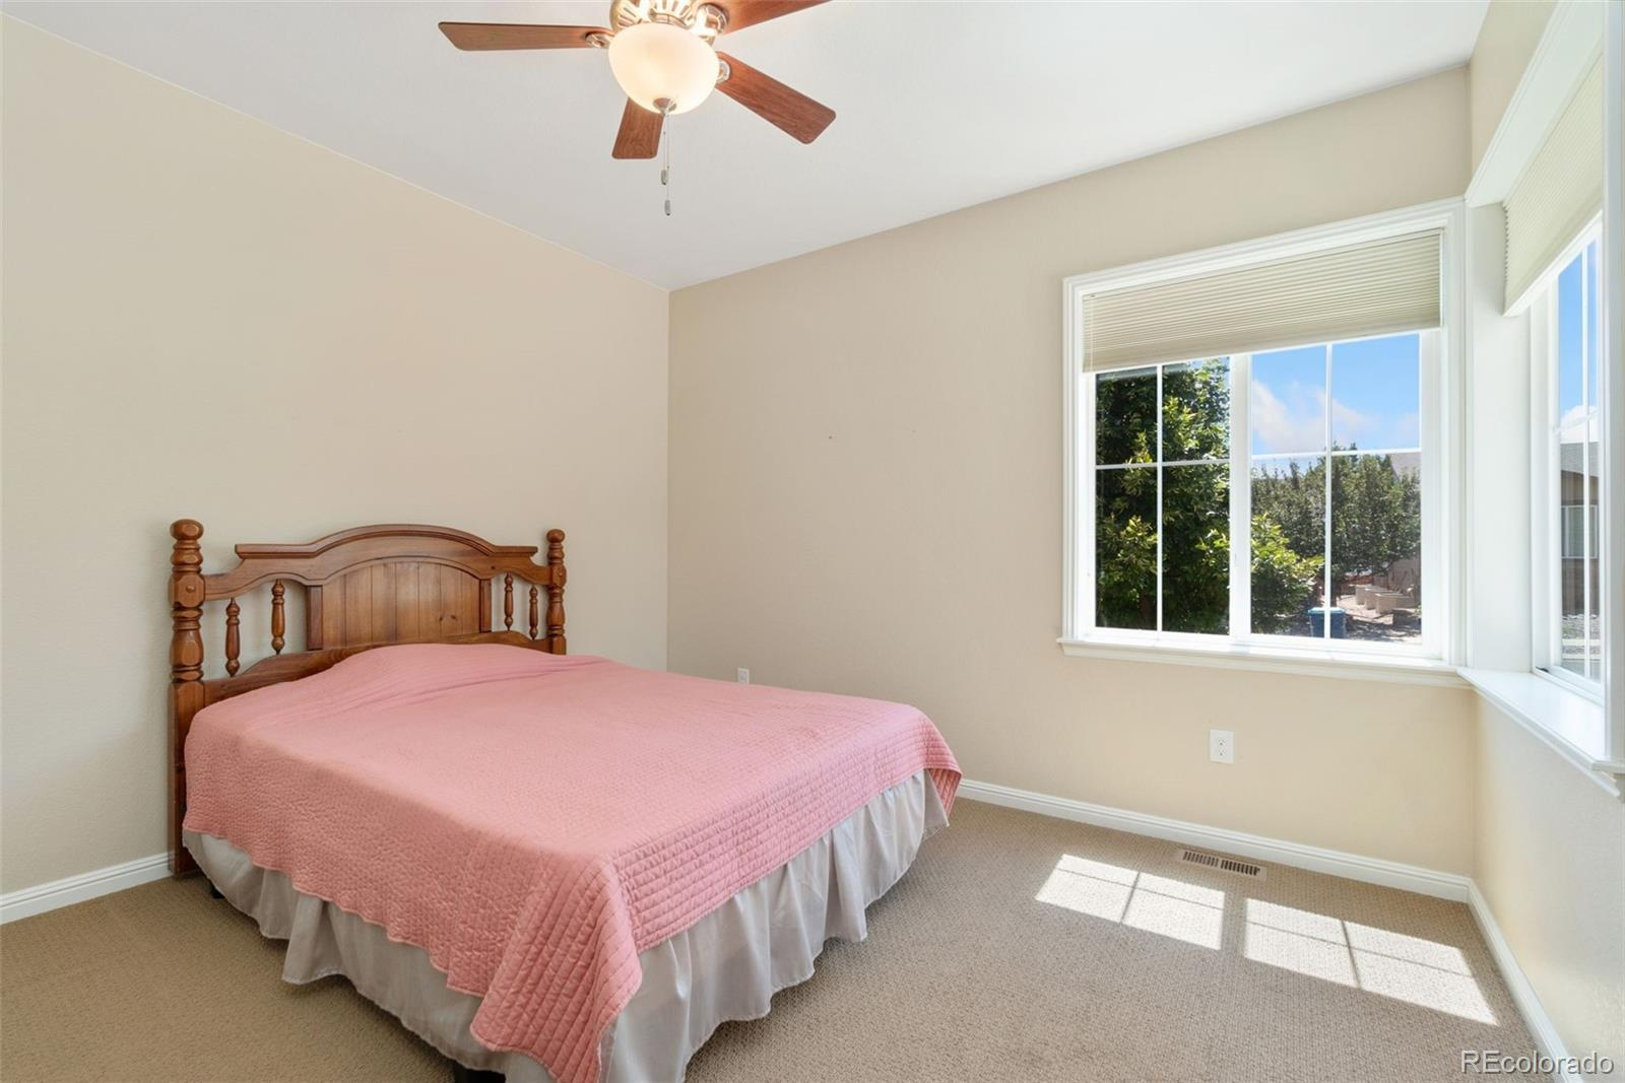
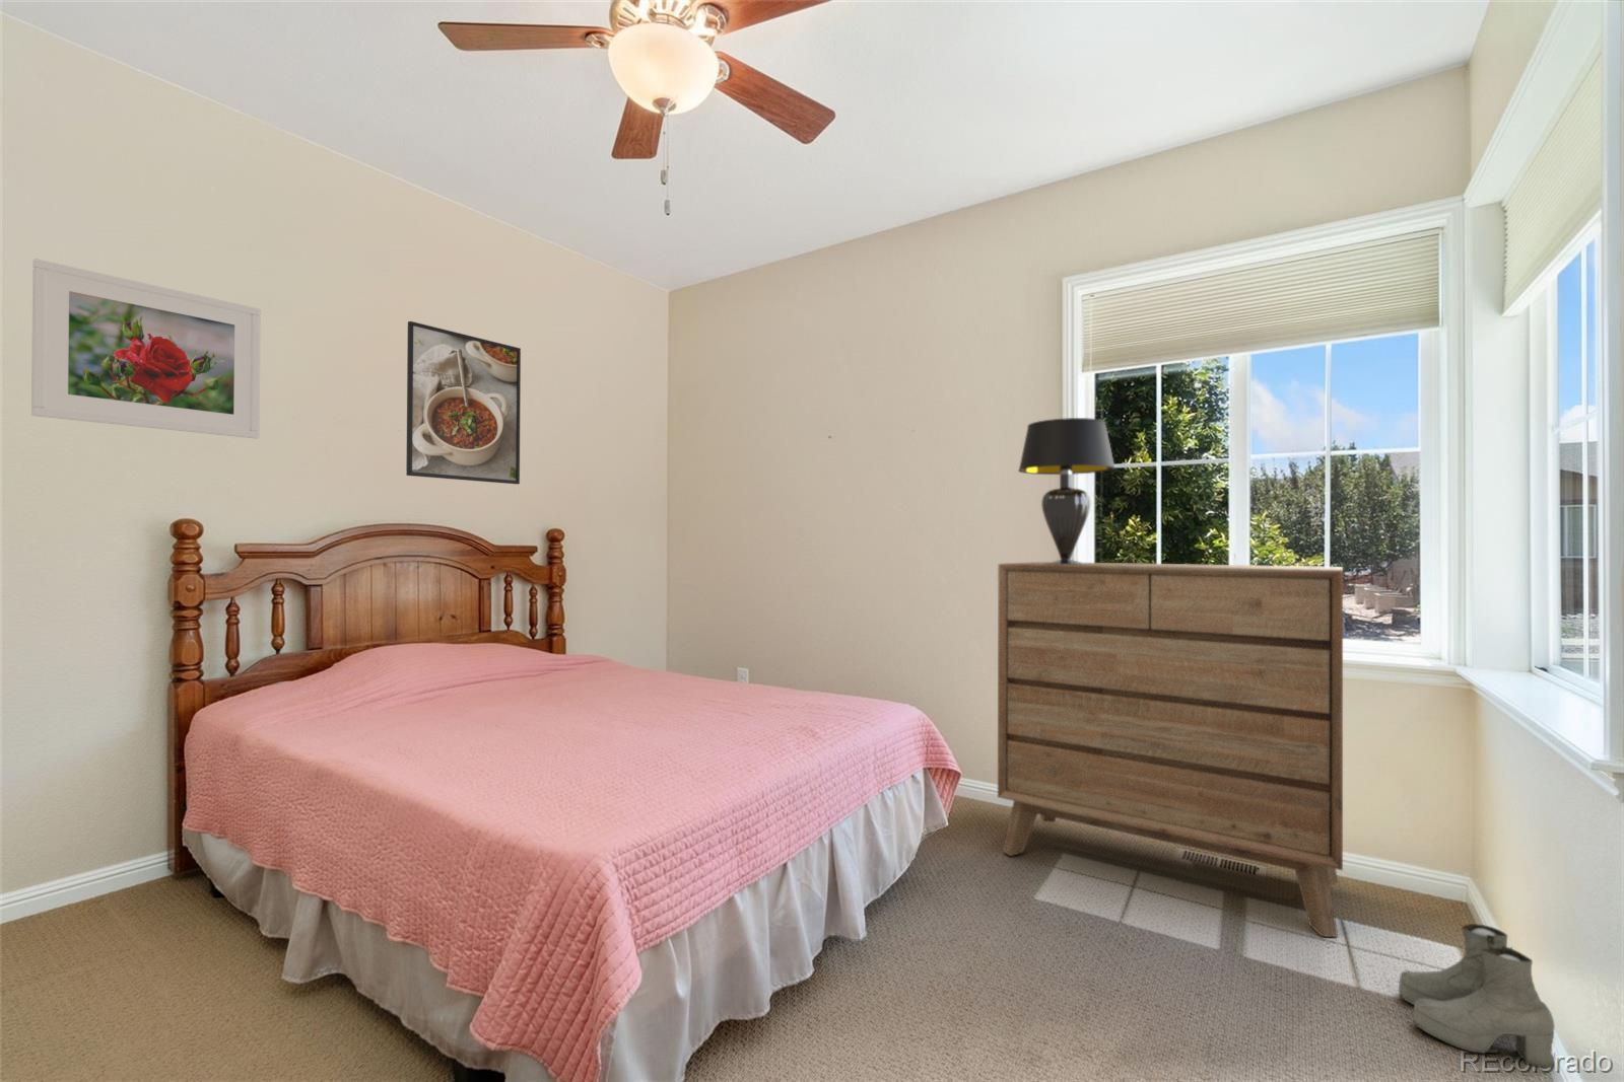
+ boots [1398,923,1556,1069]
+ table lamp [1017,417,1116,565]
+ dresser [997,560,1344,938]
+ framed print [405,320,522,484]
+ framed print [30,257,262,440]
